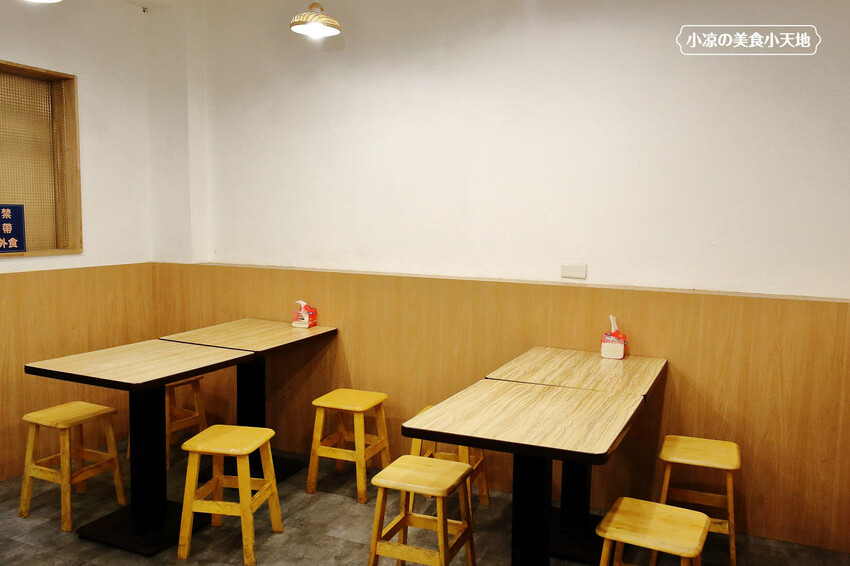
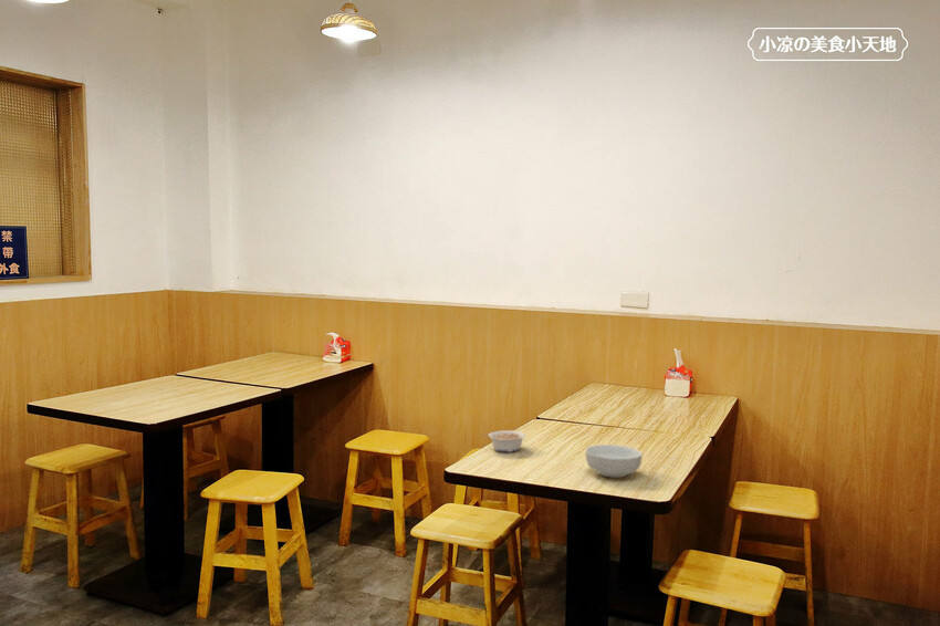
+ legume [480,429,526,453]
+ cereal bowl [585,444,644,479]
